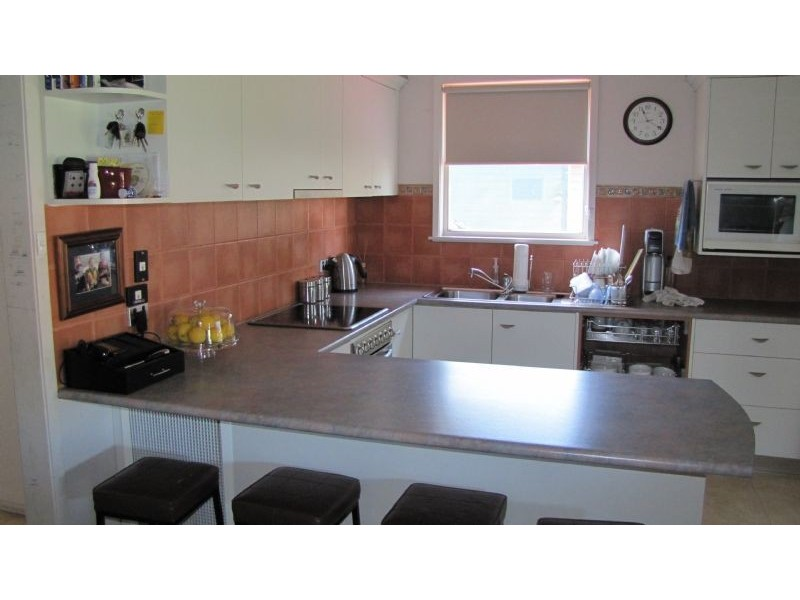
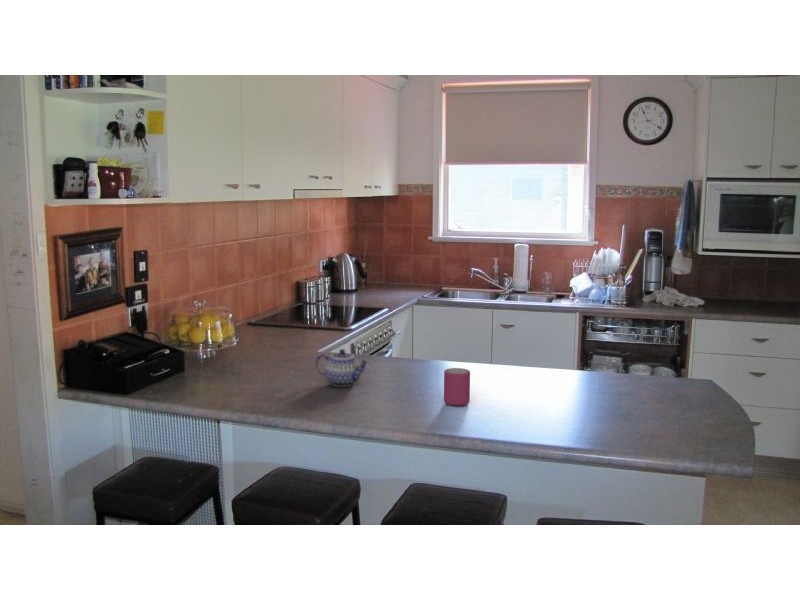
+ teapot [315,348,370,388]
+ mug [443,367,471,407]
